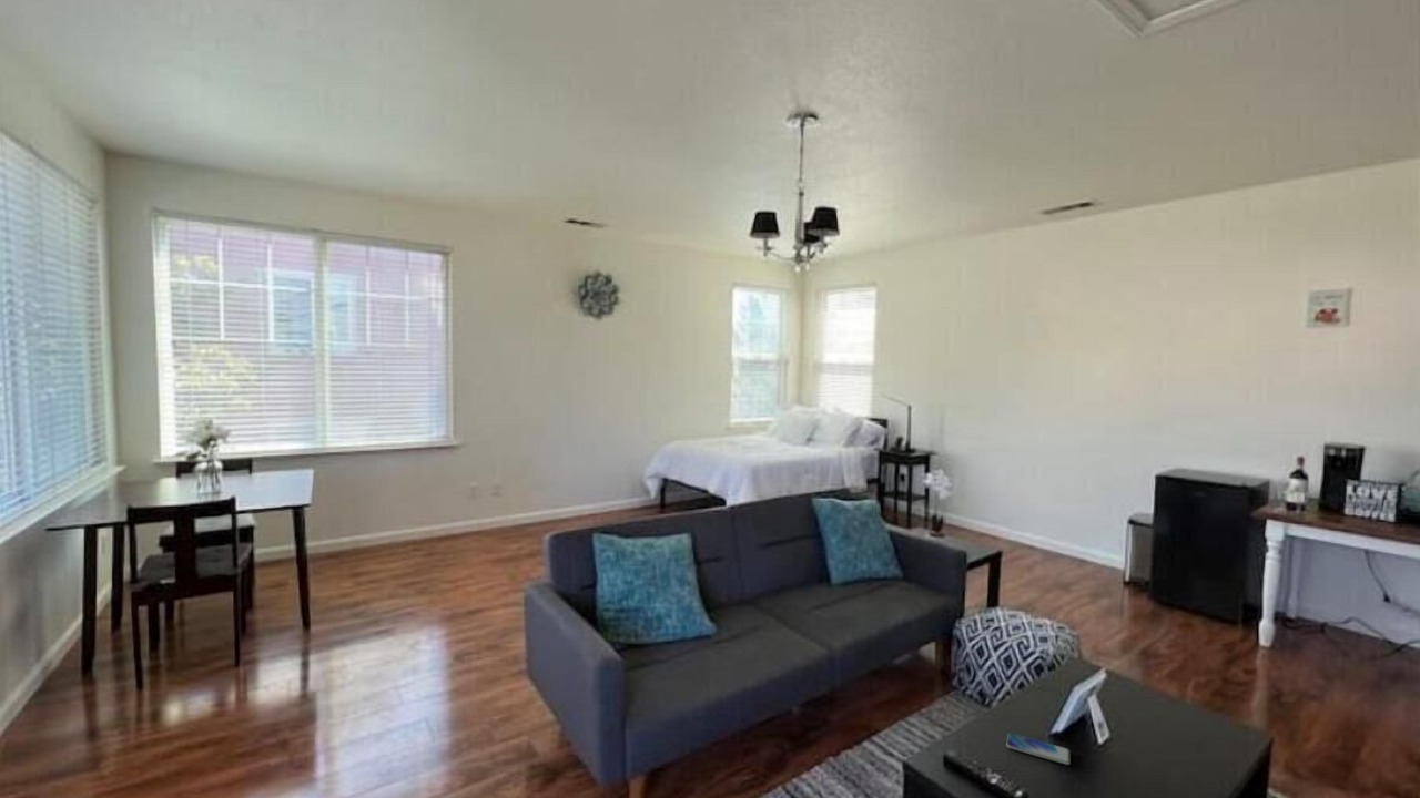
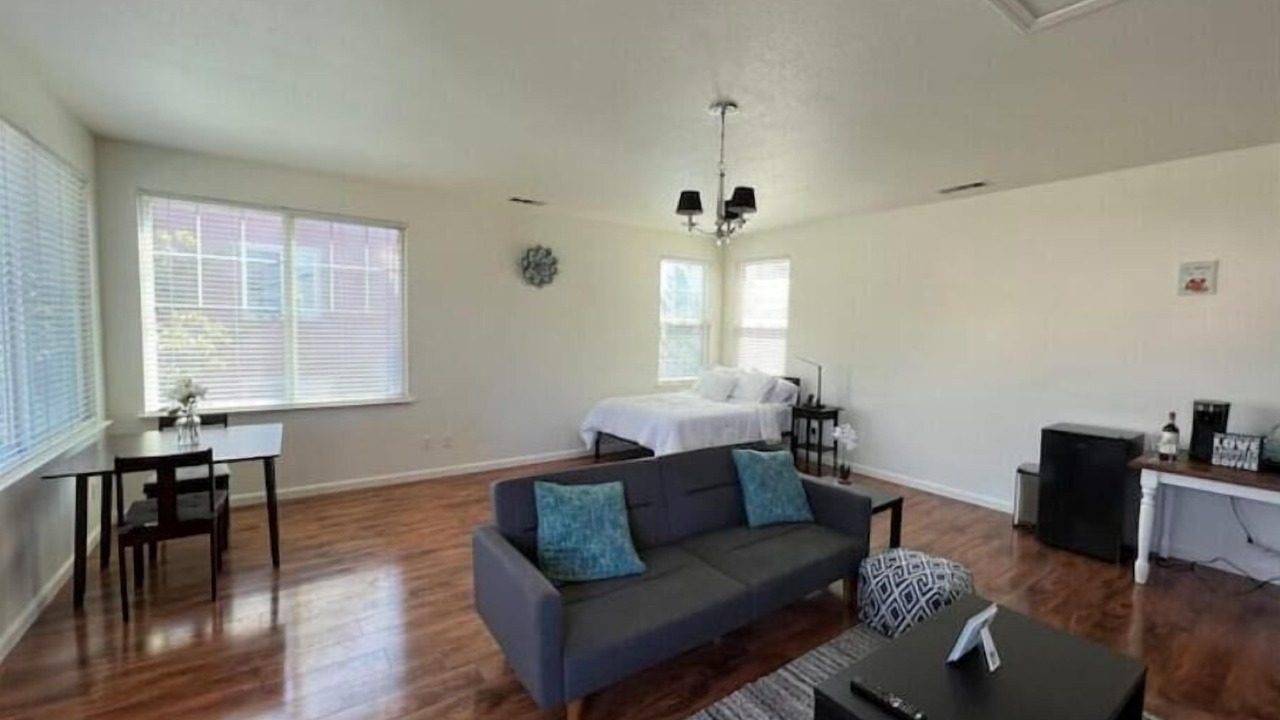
- smartphone [1005,732,1071,766]
